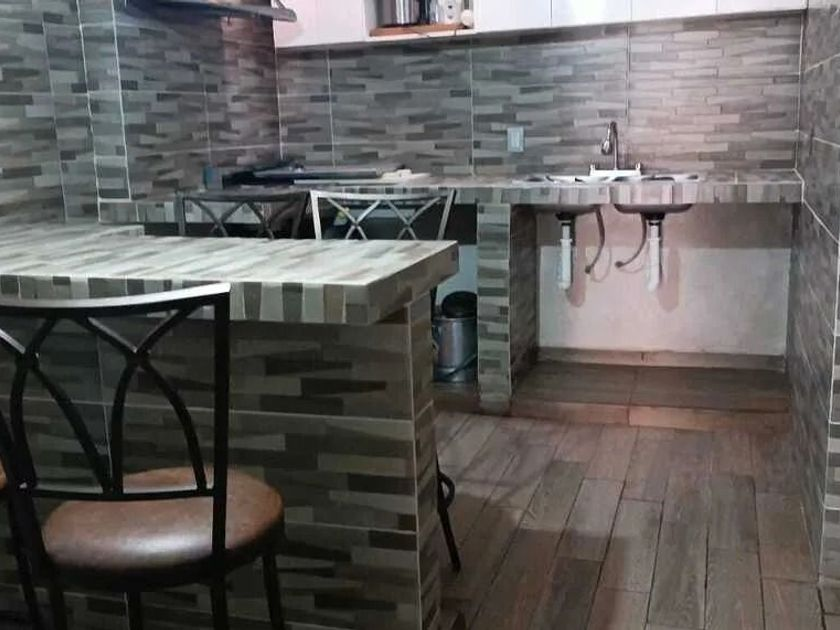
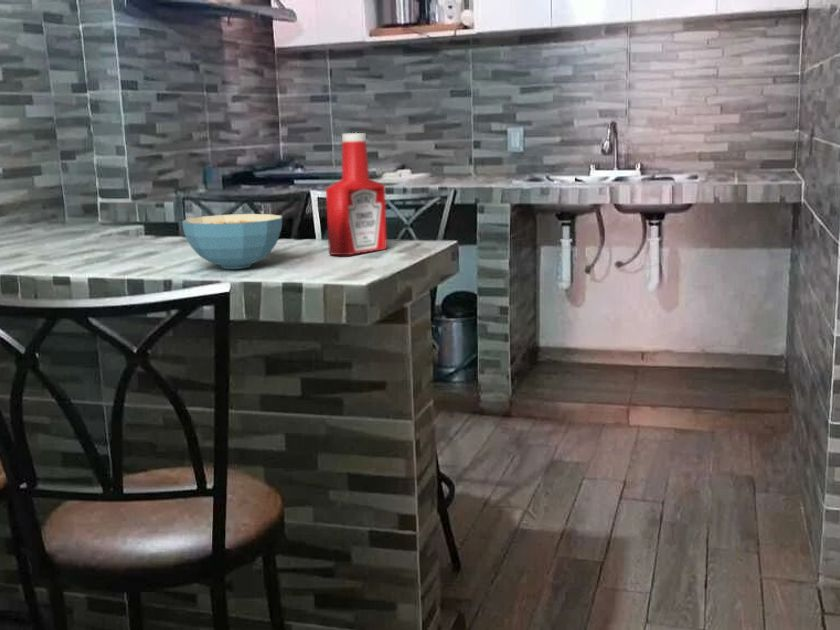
+ soap bottle [325,132,388,256]
+ cereal bowl [181,213,283,270]
